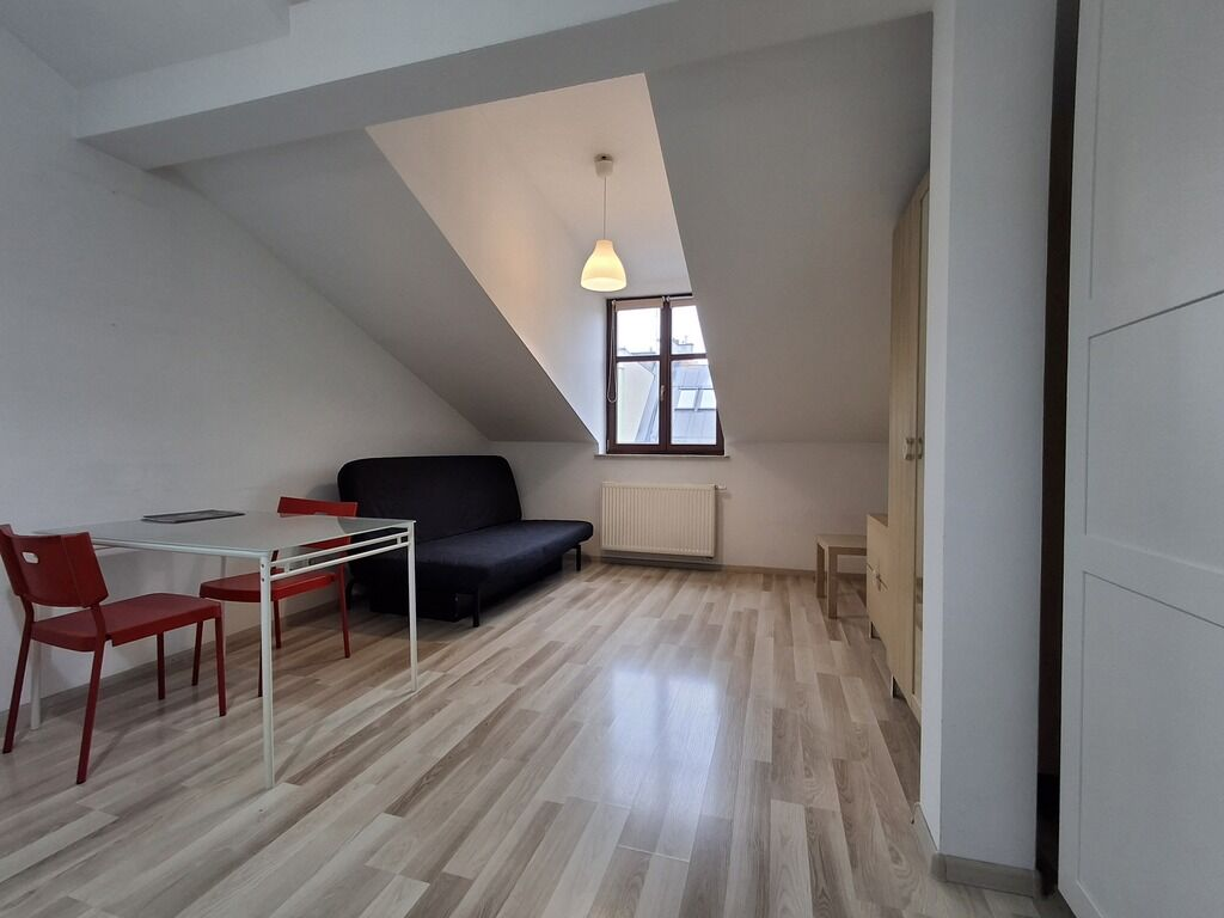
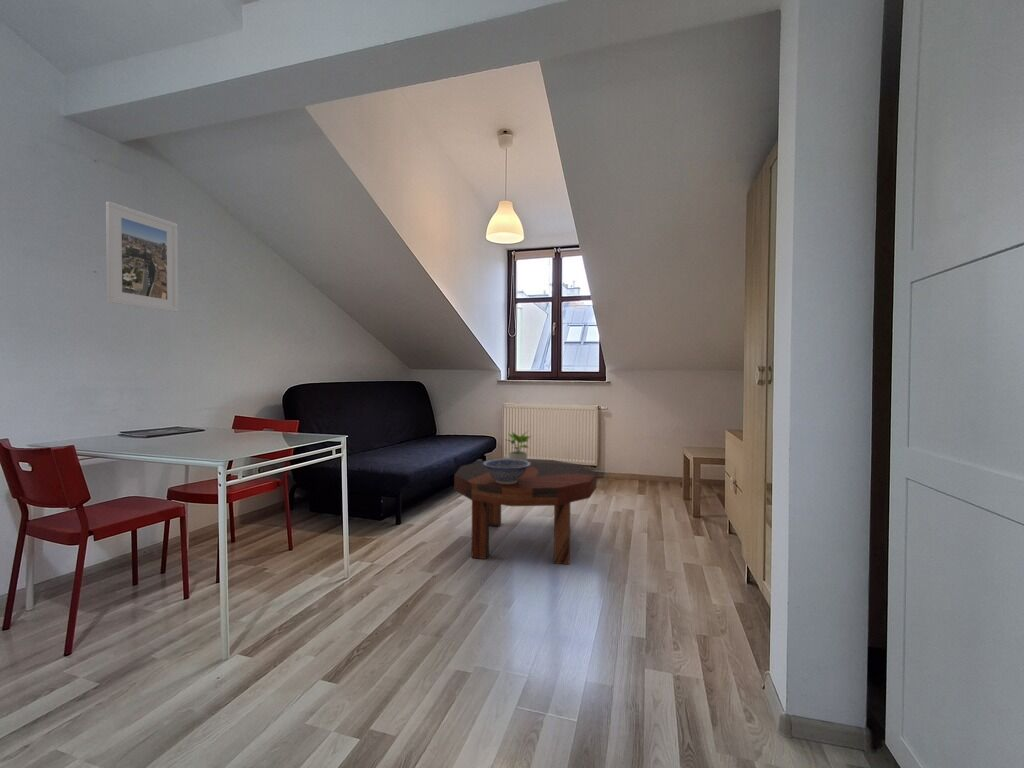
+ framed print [105,201,179,313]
+ coffee table [453,458,598,566]
+ potted plant [506,430,534,461]
+ decorative bowl [482,458,531,484]
